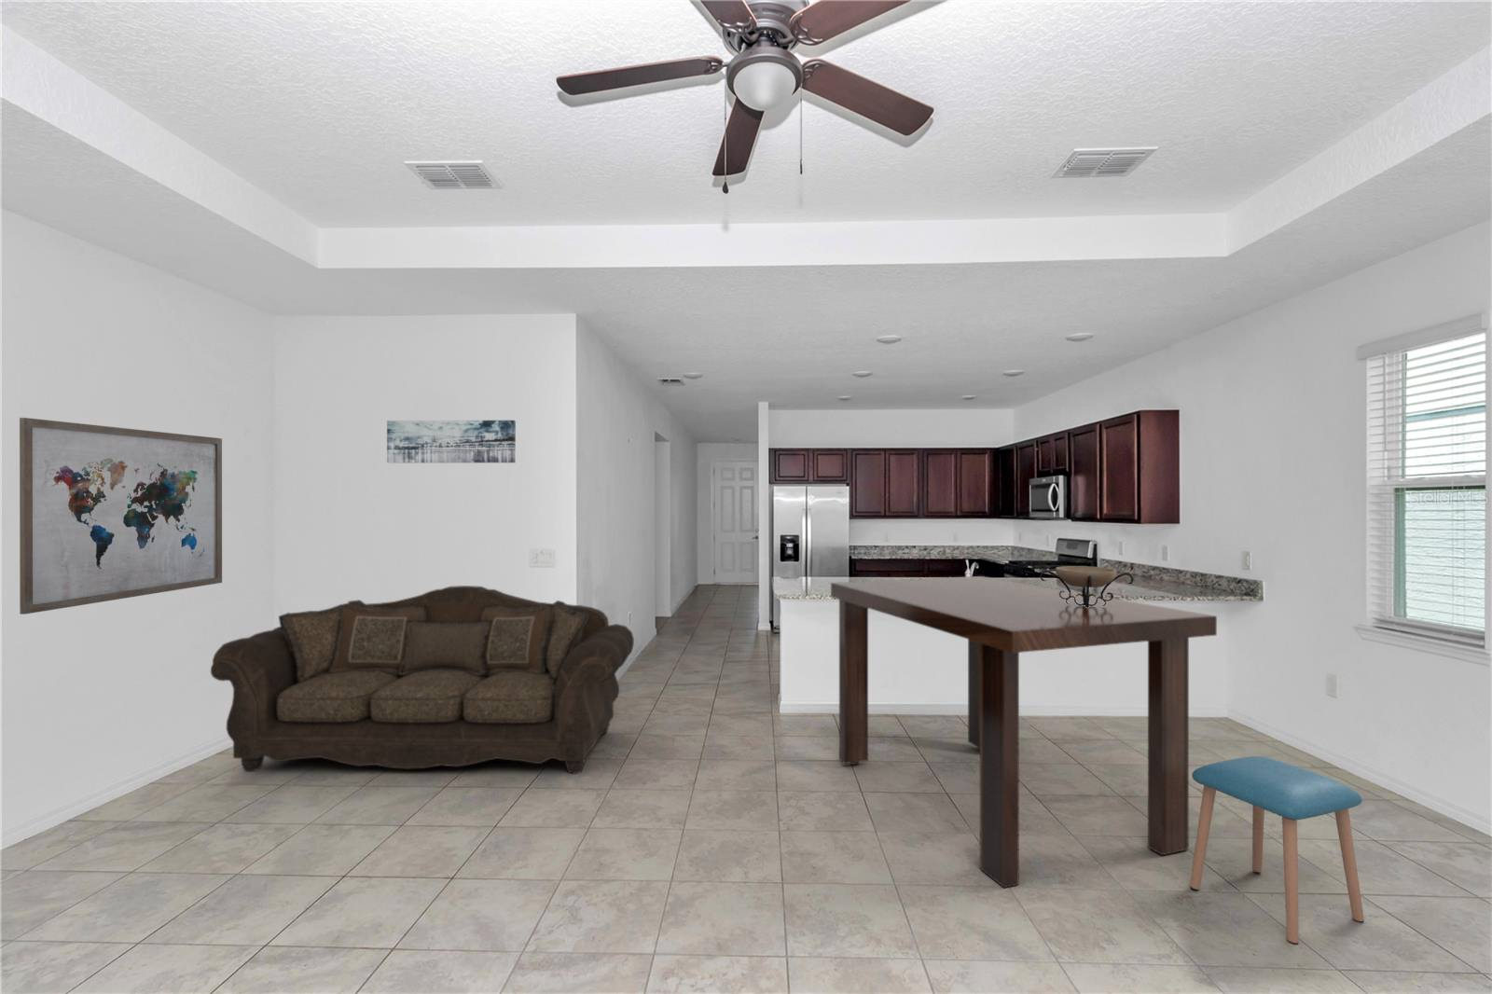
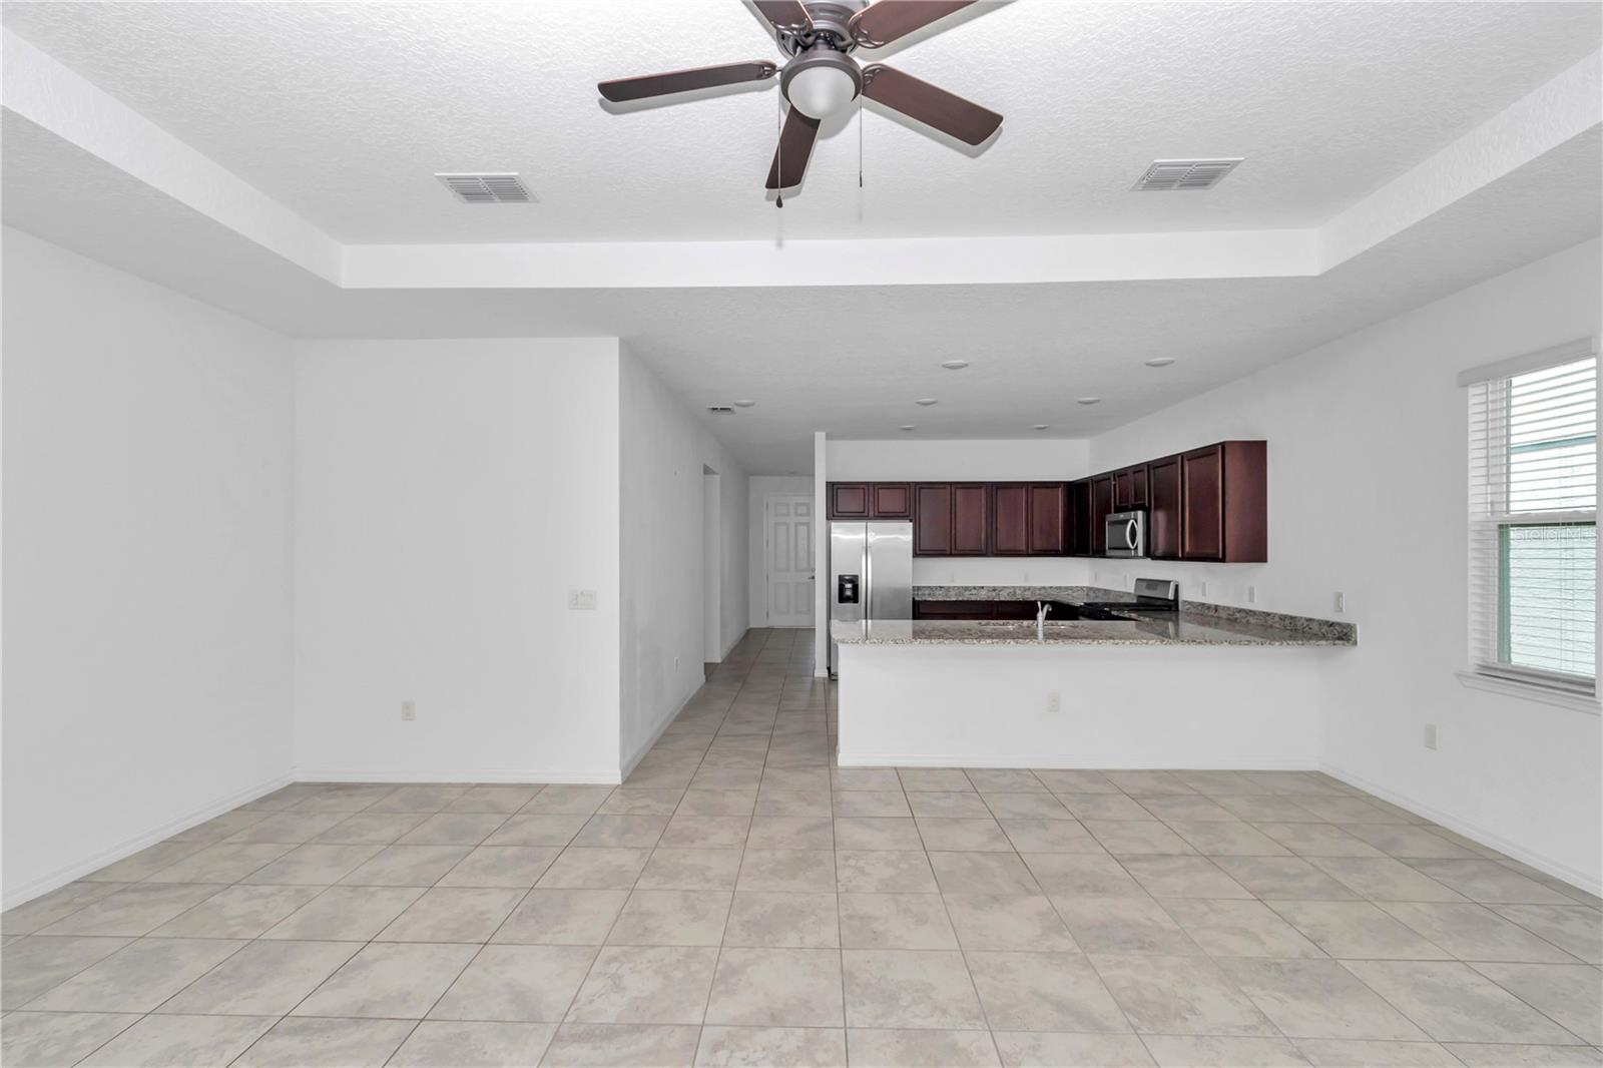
- sofa [210,585,635,774]
- wall art [386,419,517,465]
- decorative bowl [1038,565,1135,608]
- wall art [19,417,223,616]
- dining table [830,576,1218,889]
- stool [1189,755,1366,945]
